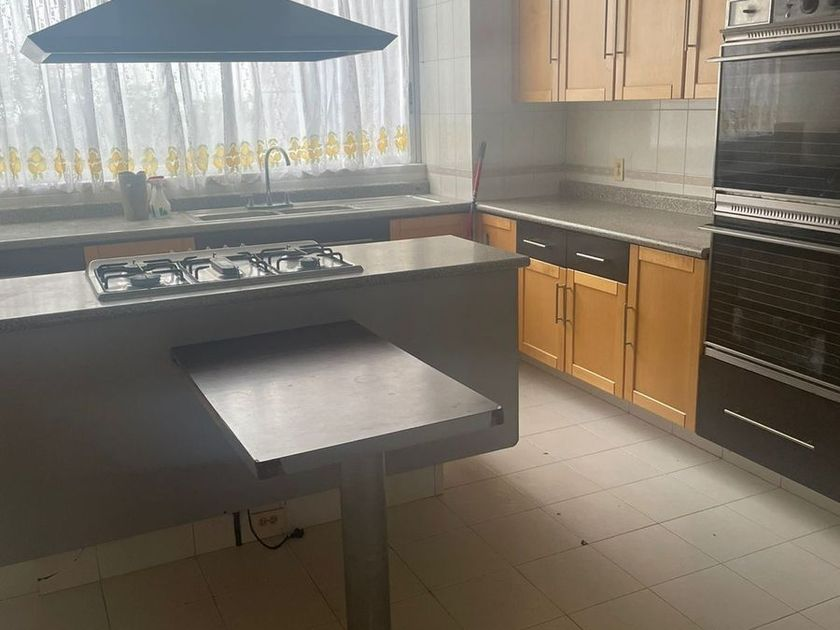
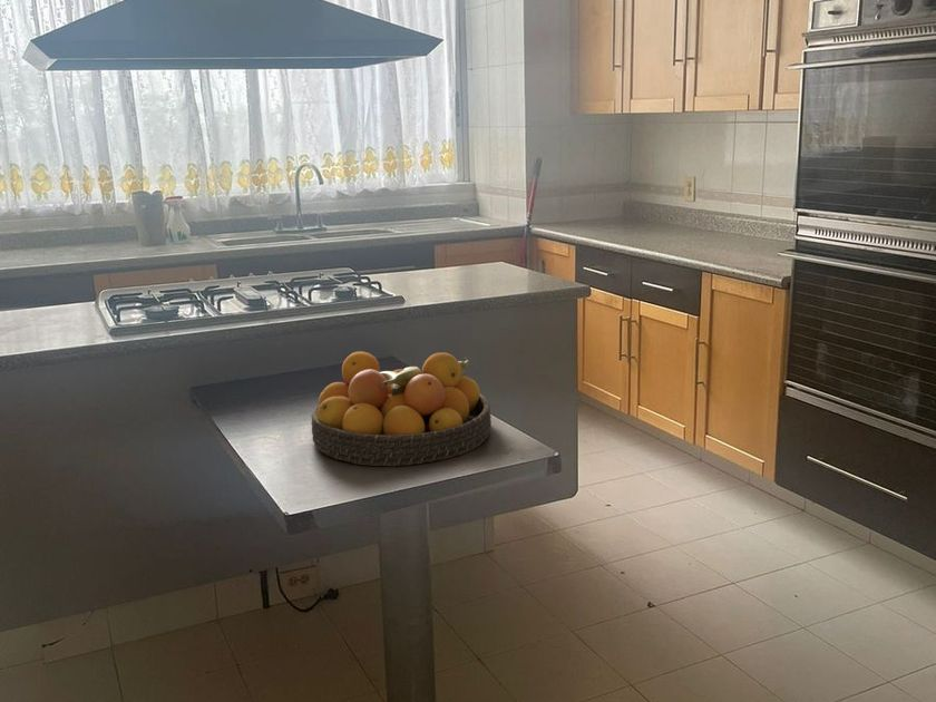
+ fruit bowl [310,351,493,467]
